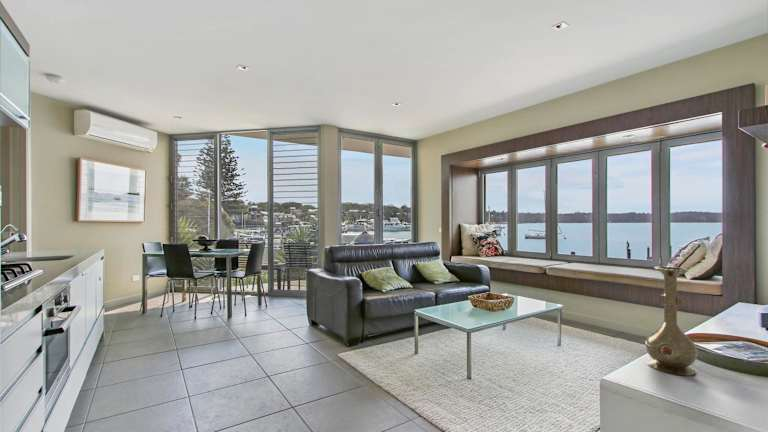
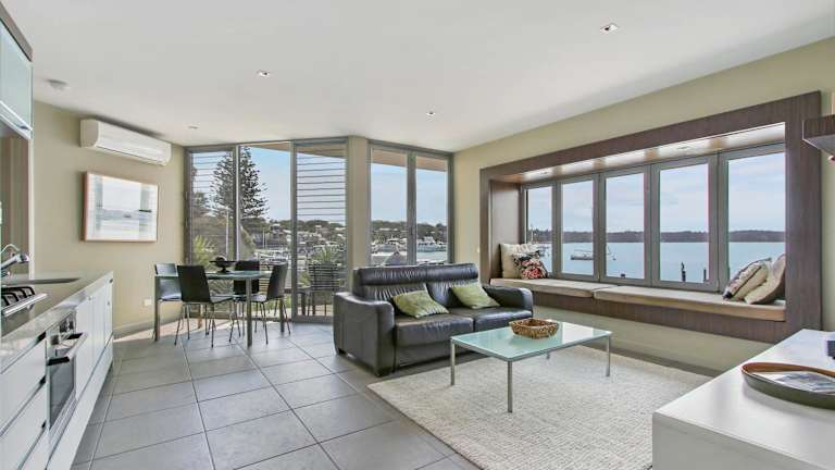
- vase [644,266,699,376]
